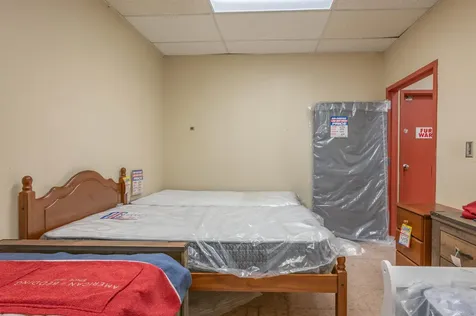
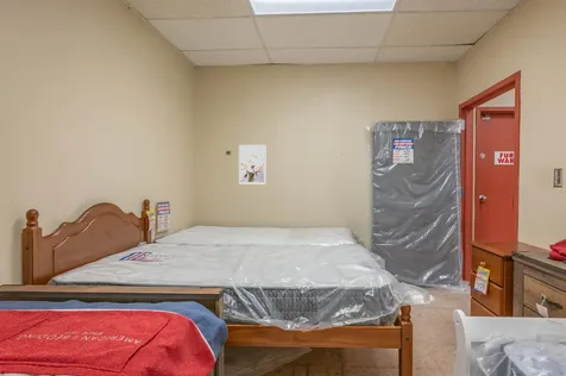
+ wall art [238,144,266,184]
